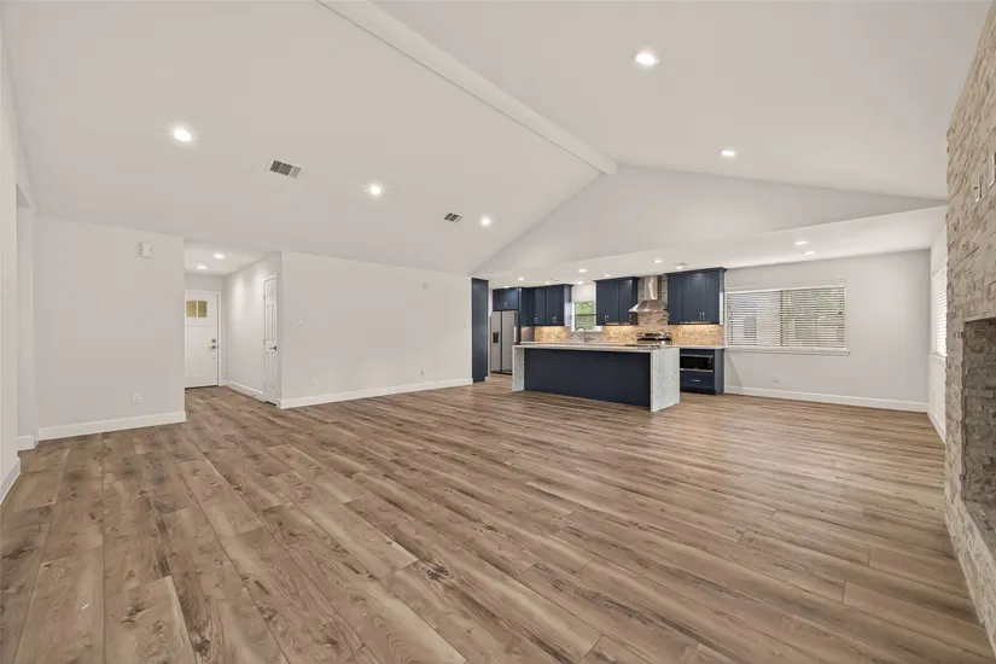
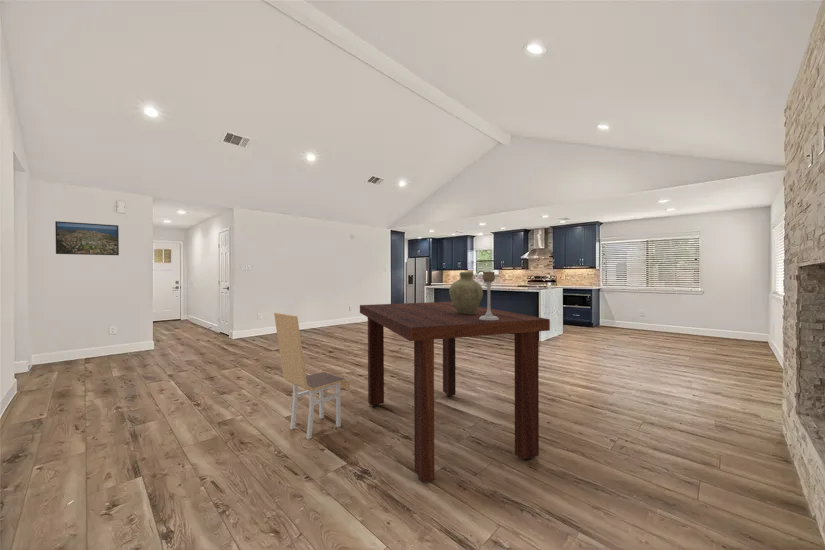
+ chair [273,312,351,440]
+ vase [448,271,484,314]
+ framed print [54,220,120,256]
+ dining table [359,301,551,484]
+ candle holder [479,271,499,320]
